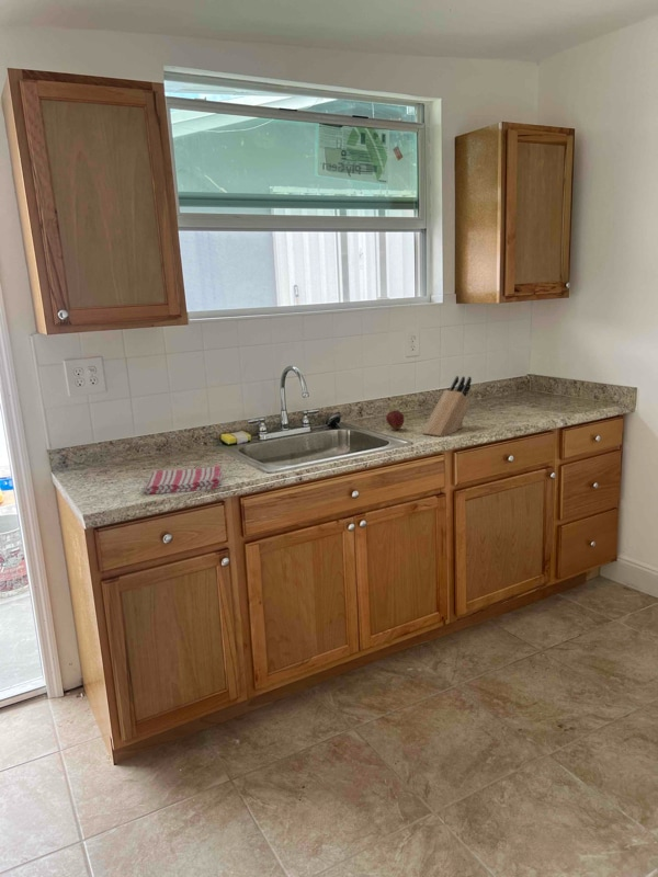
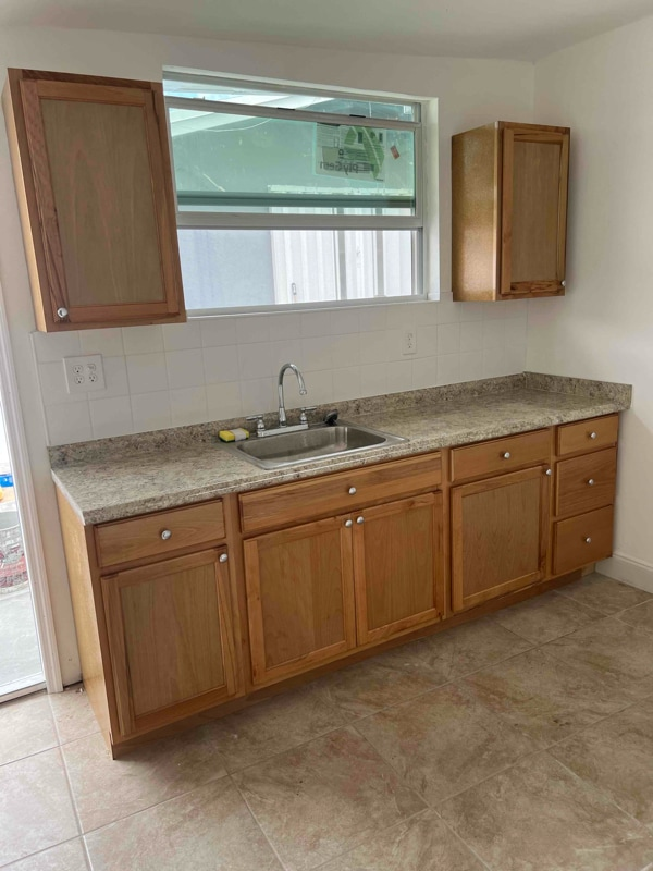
- fruit [385,409,405,431]
- knife block [421,375,473,438]
- dish towel [143,465,223,496]
